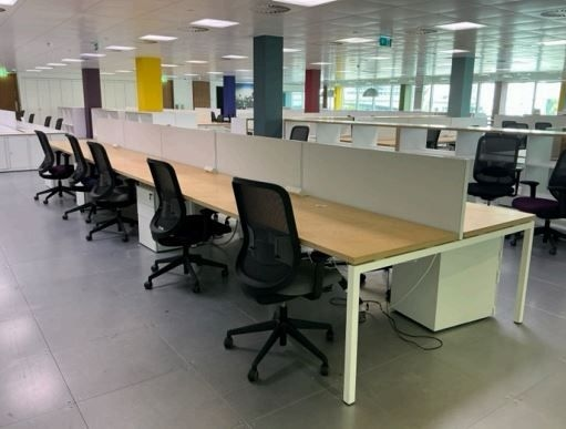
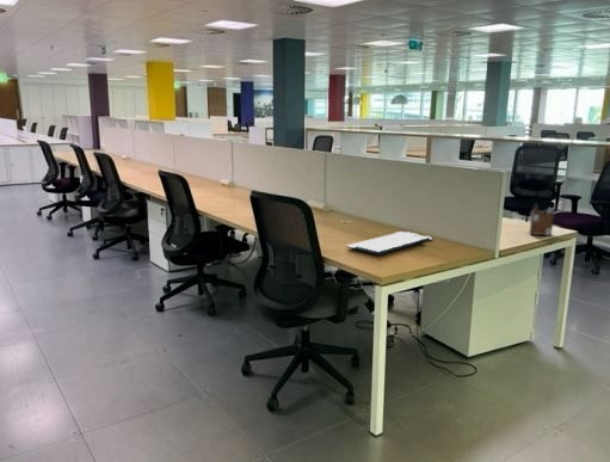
+ desk organizer [528,203,556,238]
+ keyboard [346,230,433,257]
